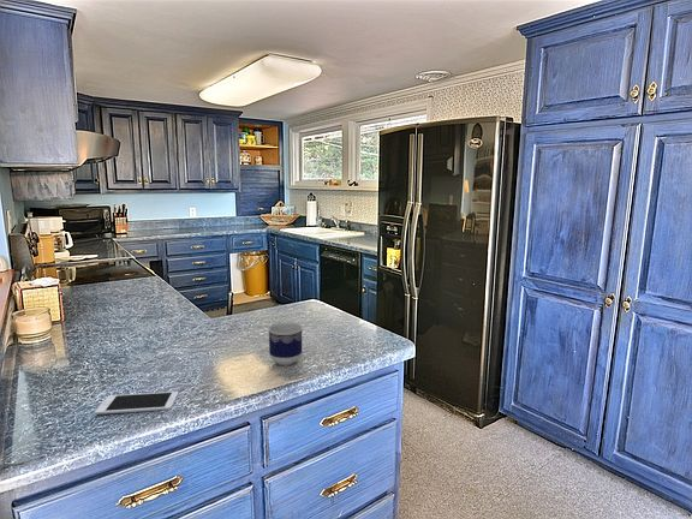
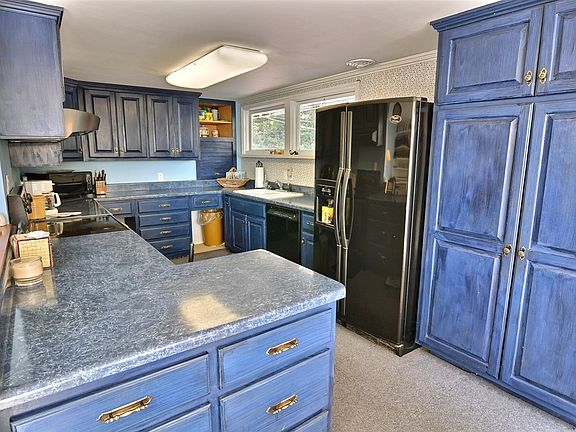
- cell phone [94,390,179,416]
- cup [267,321,304,366]
